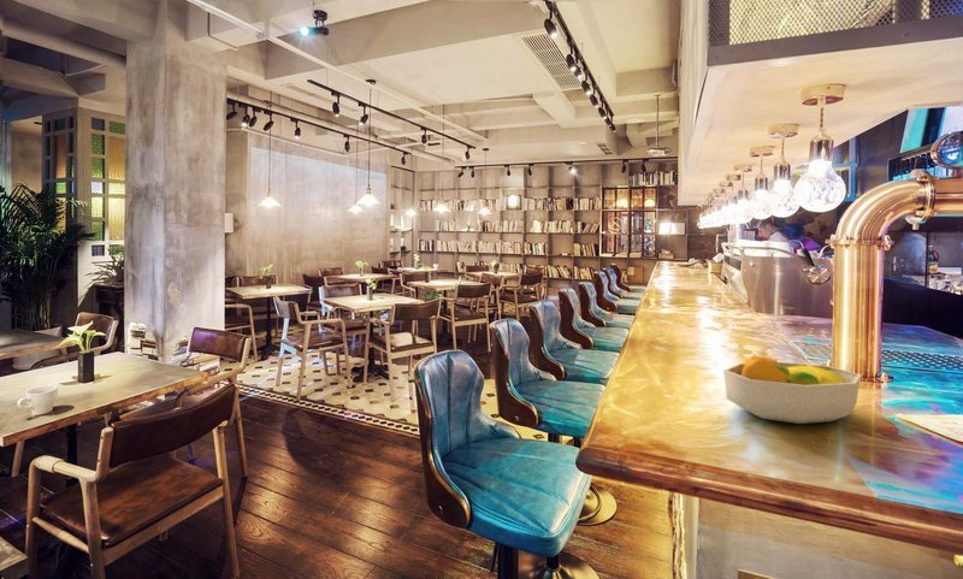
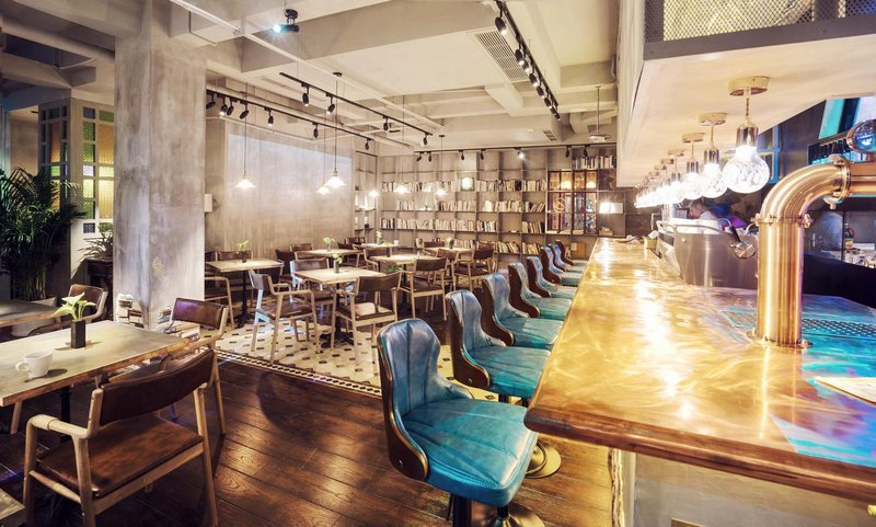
- fruit bowl [722,354,863,425]
